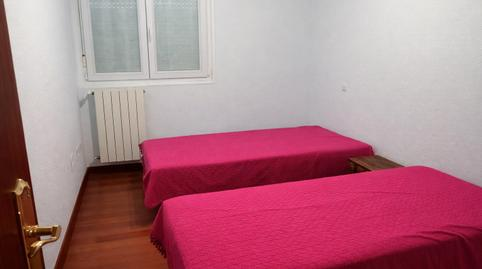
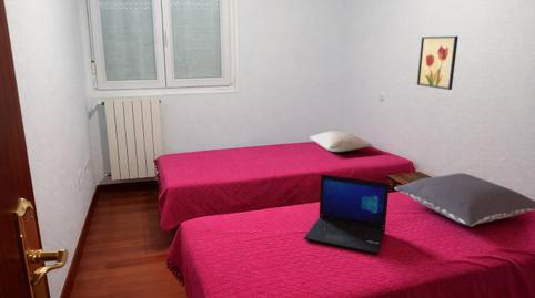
+ laptop [303,173,391,255]
+ pillow [309,131,373,153]
+ wall art [416,35,460,91]
+ pillow [393,172,535,227]
